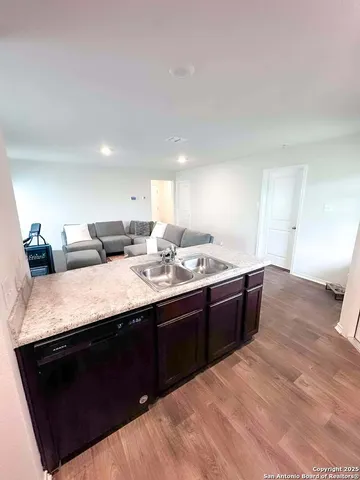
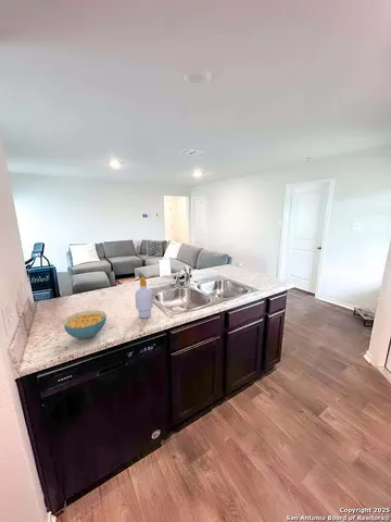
+ soap bottle [134,276,154,319]
+ cereal bowl [62,309,108,339]
